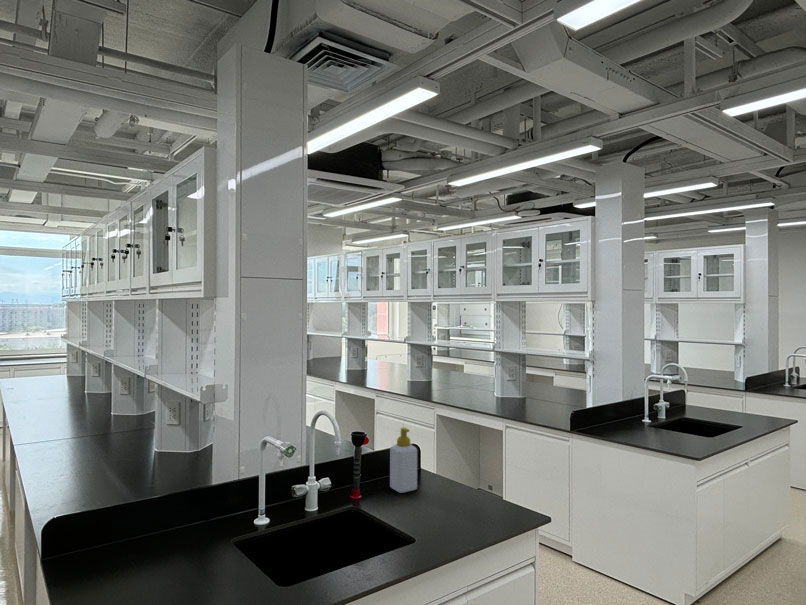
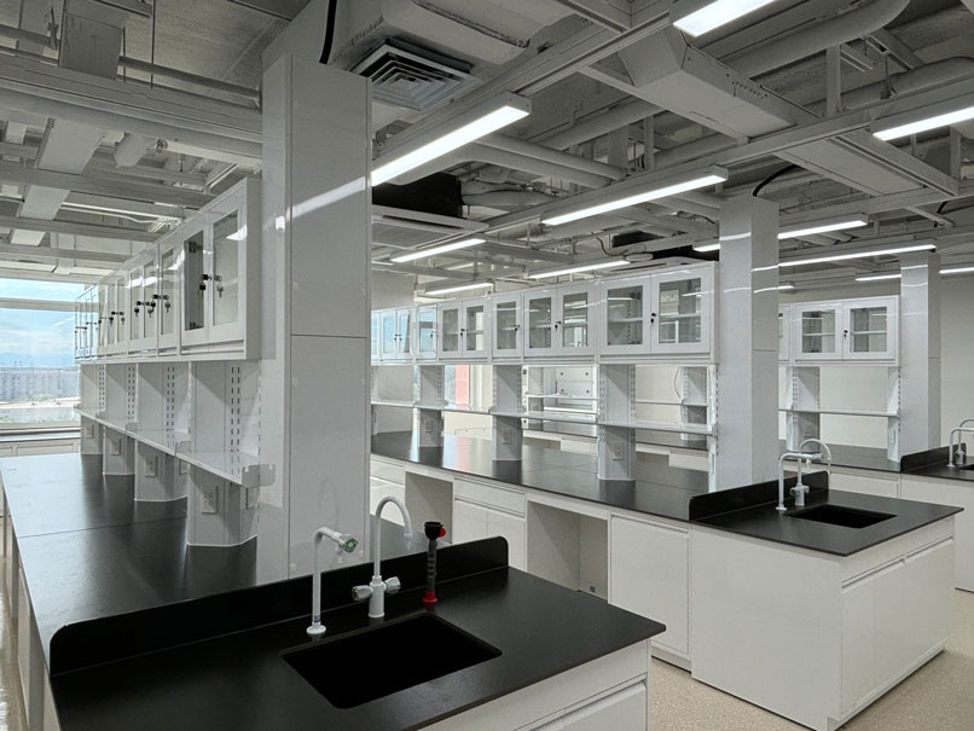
- soap bottle [389,427,418,494]
